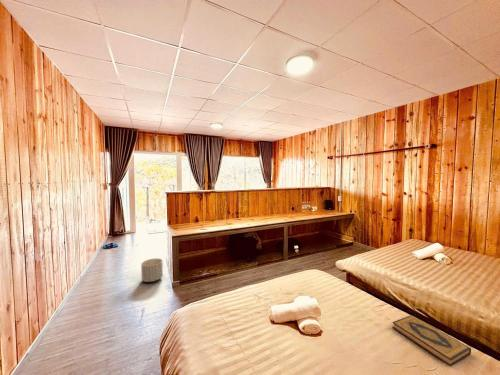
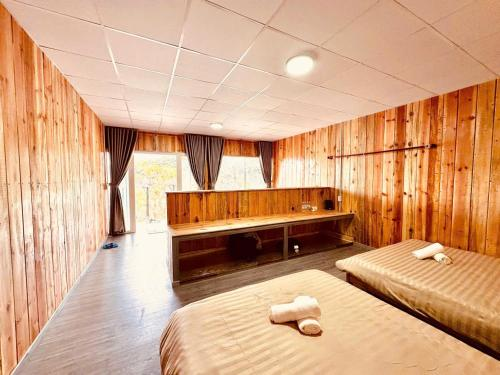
- planter [140,257,164,283]
- hardback book [391,314,472,367]
